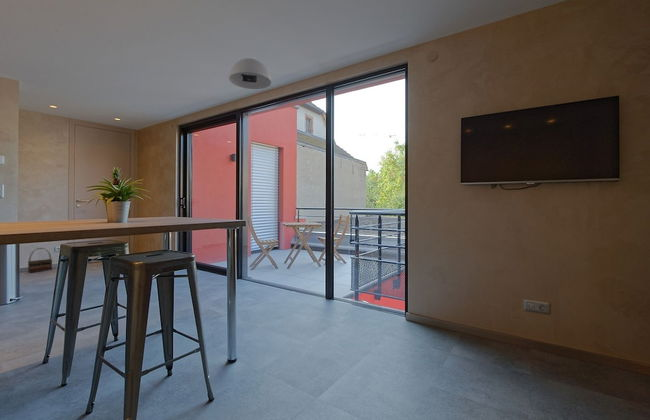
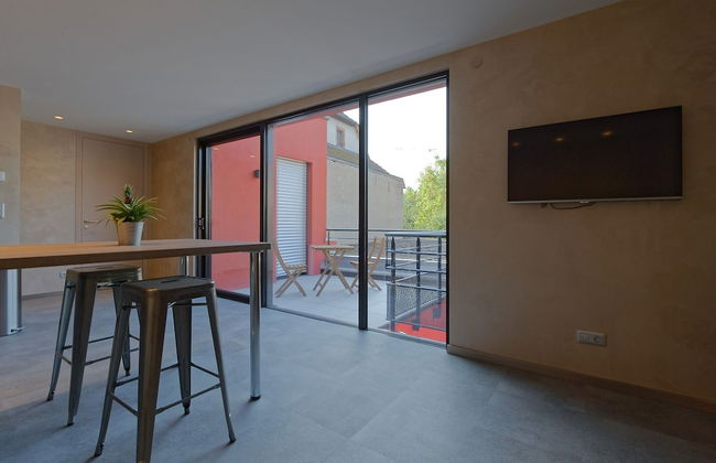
- basket [27,247,53,273]
- ceiling light [228,57,272,90]
